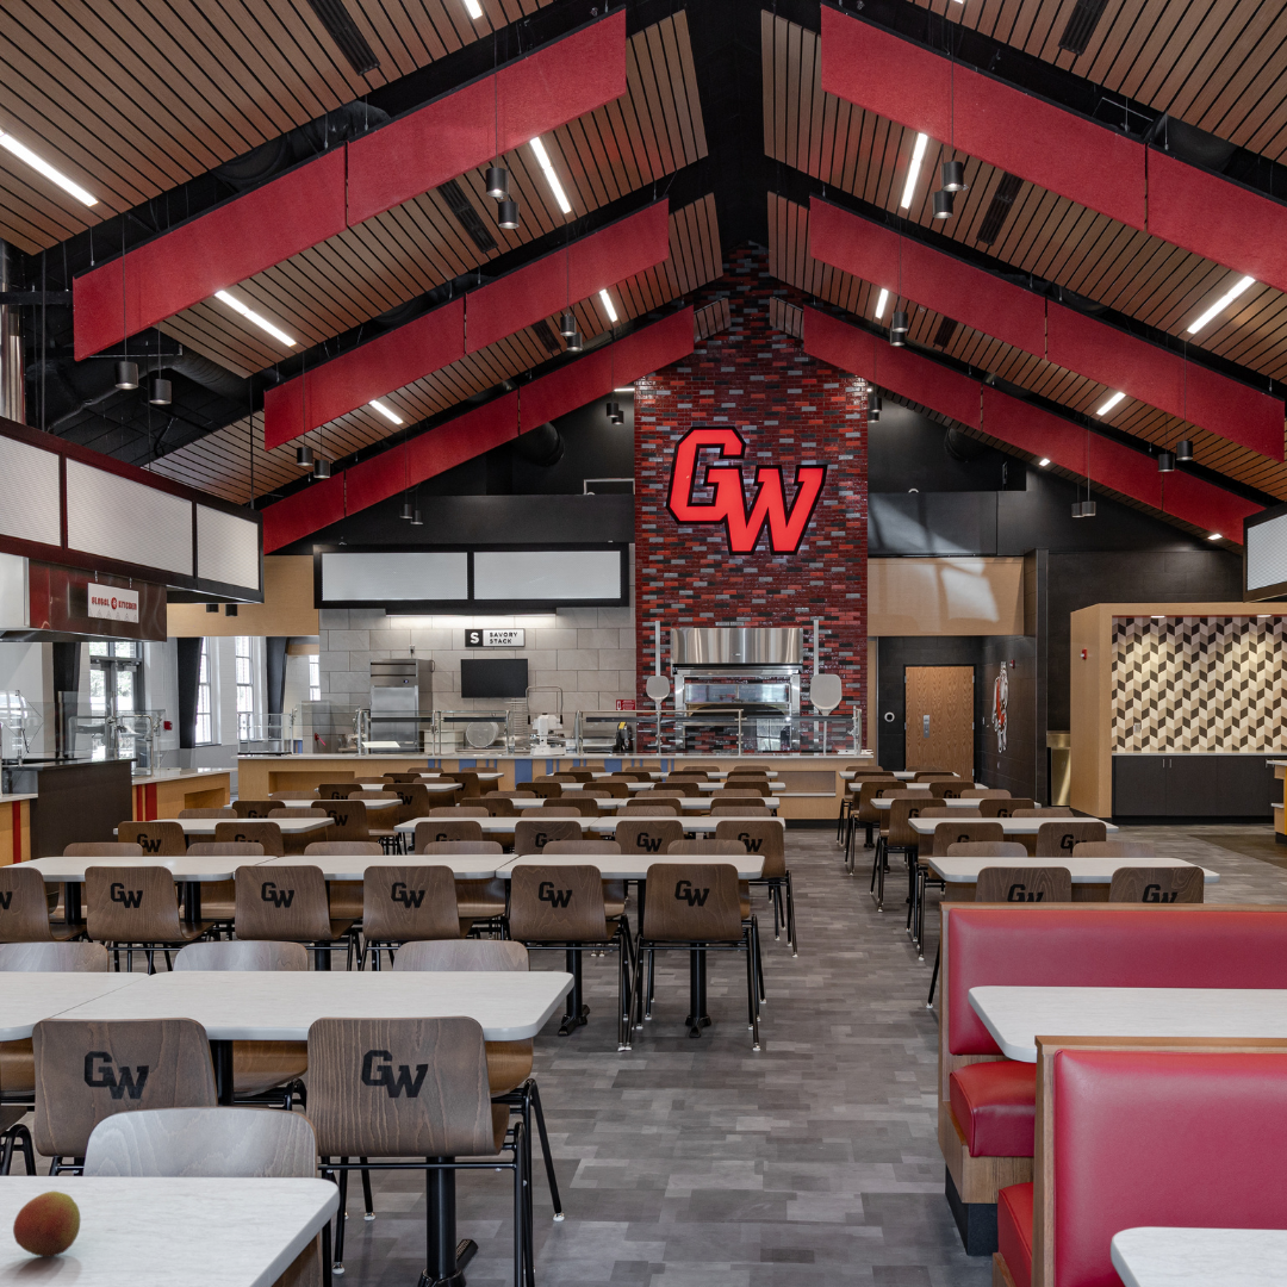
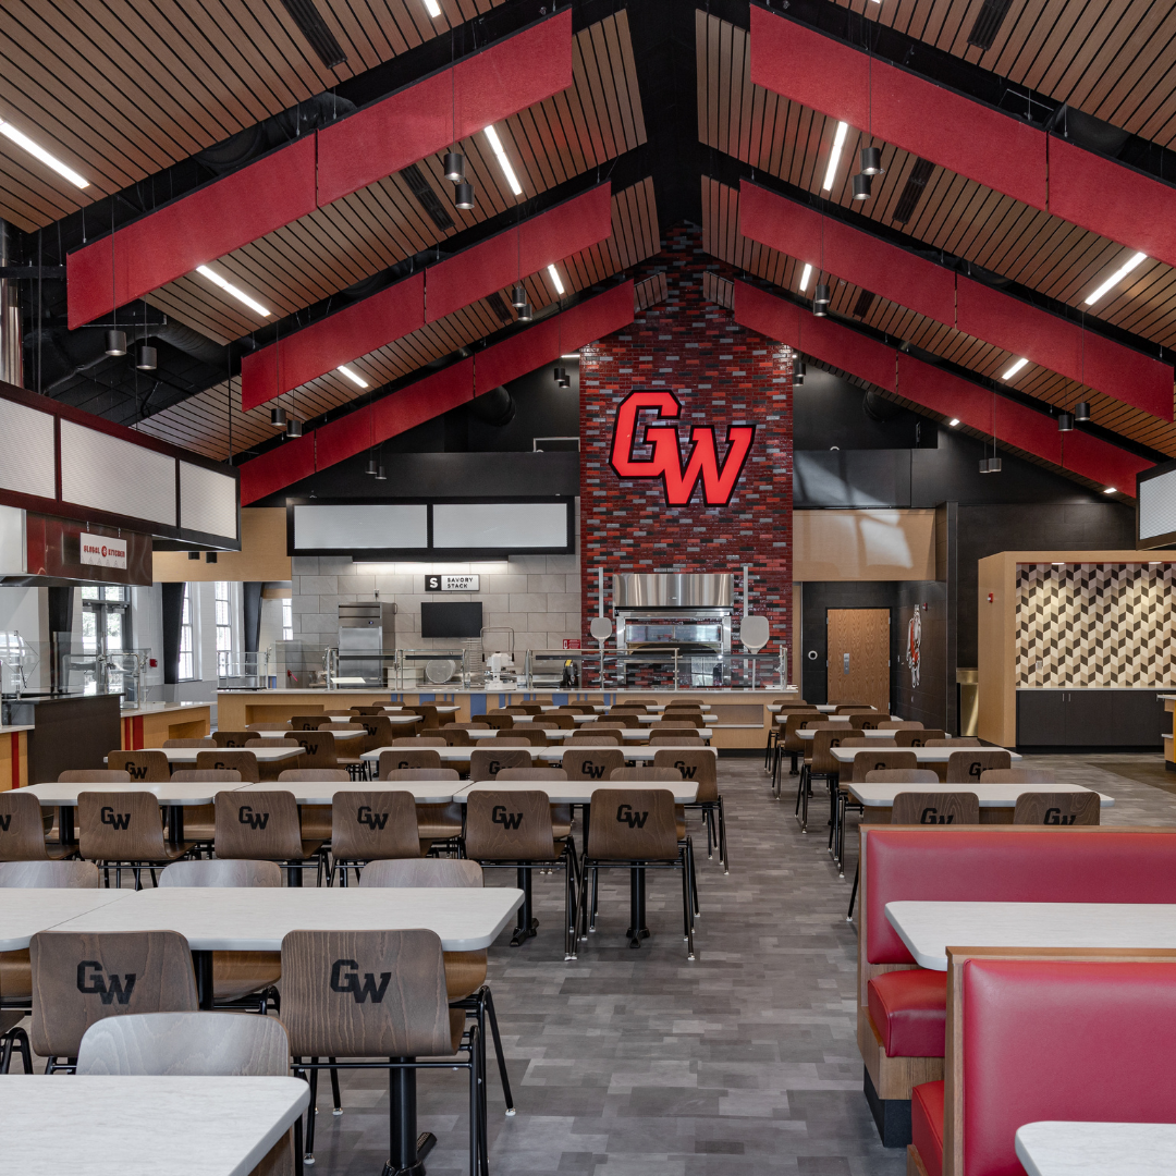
- apple [12,1190,81,1257]
